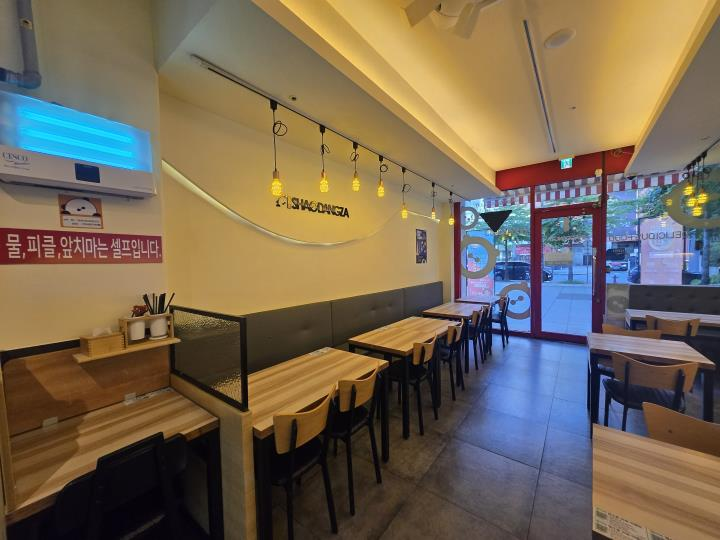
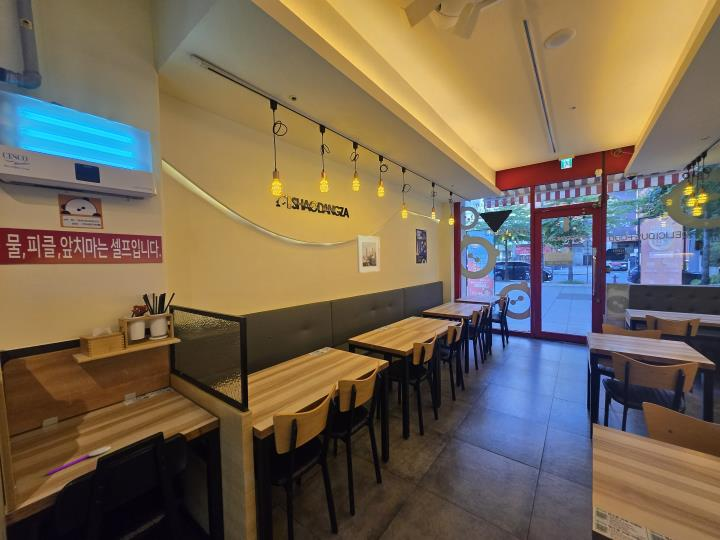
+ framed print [356,235,381,274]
+ spoon [47,445,112,475]
